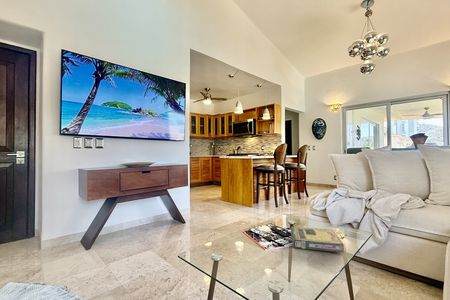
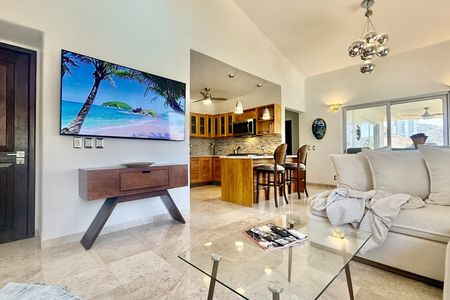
- video game box [290,226,345,254]
